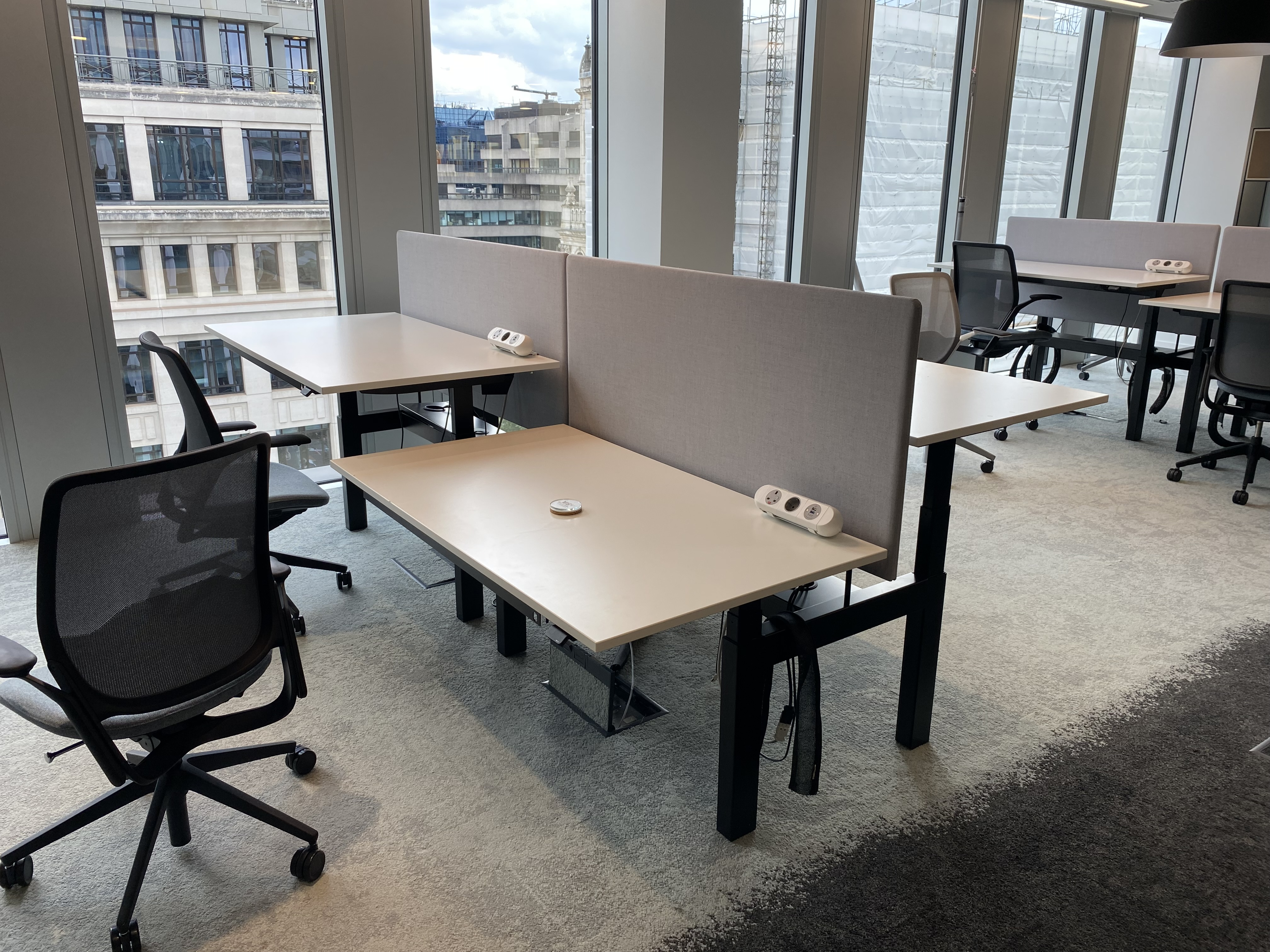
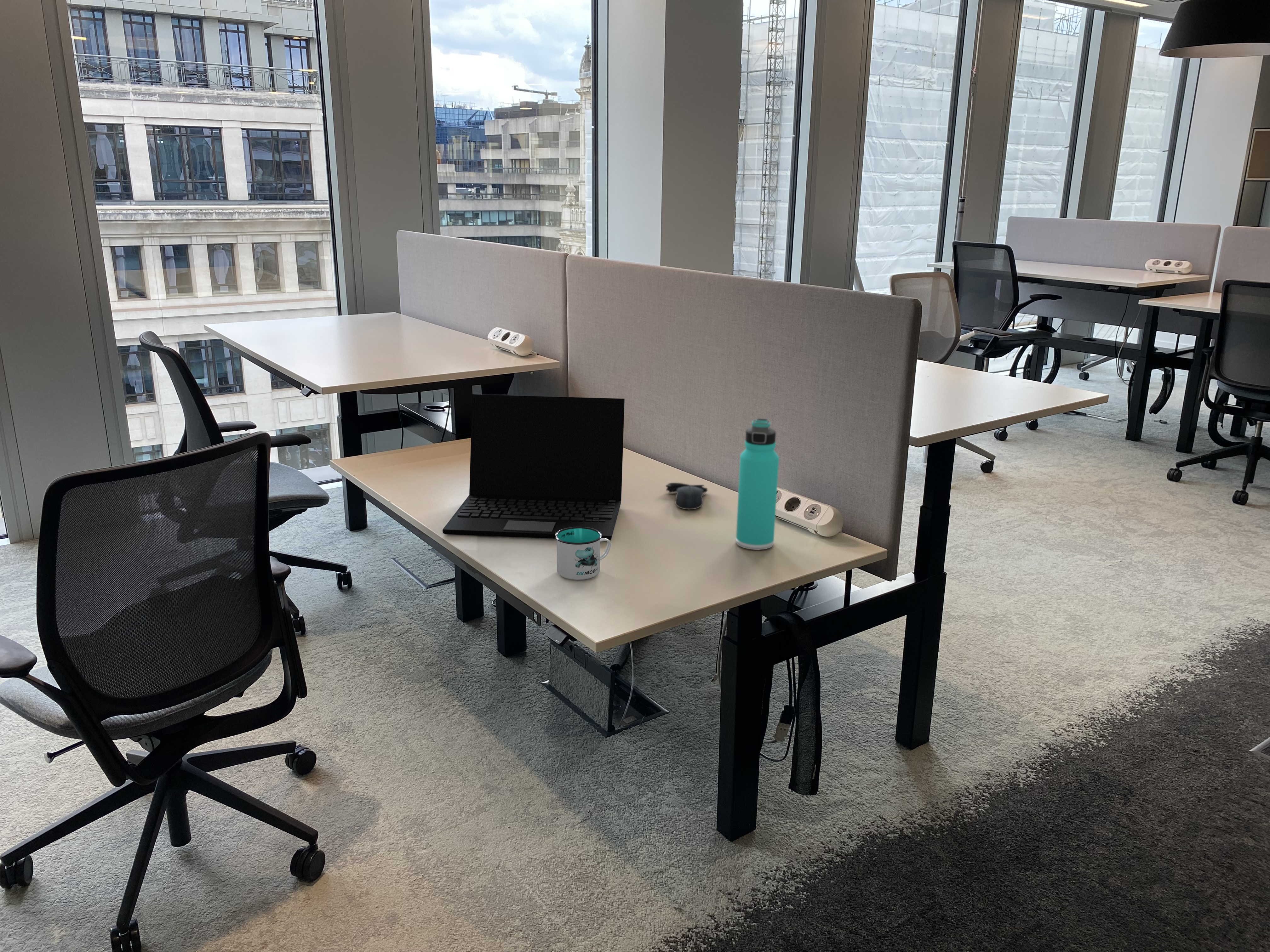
+ thermos bottle [735,418,779,550]
+ computer mouse [665,482,708,510]
+ laptop [442,394,625,541]
+ mug [555,527,611,580]
